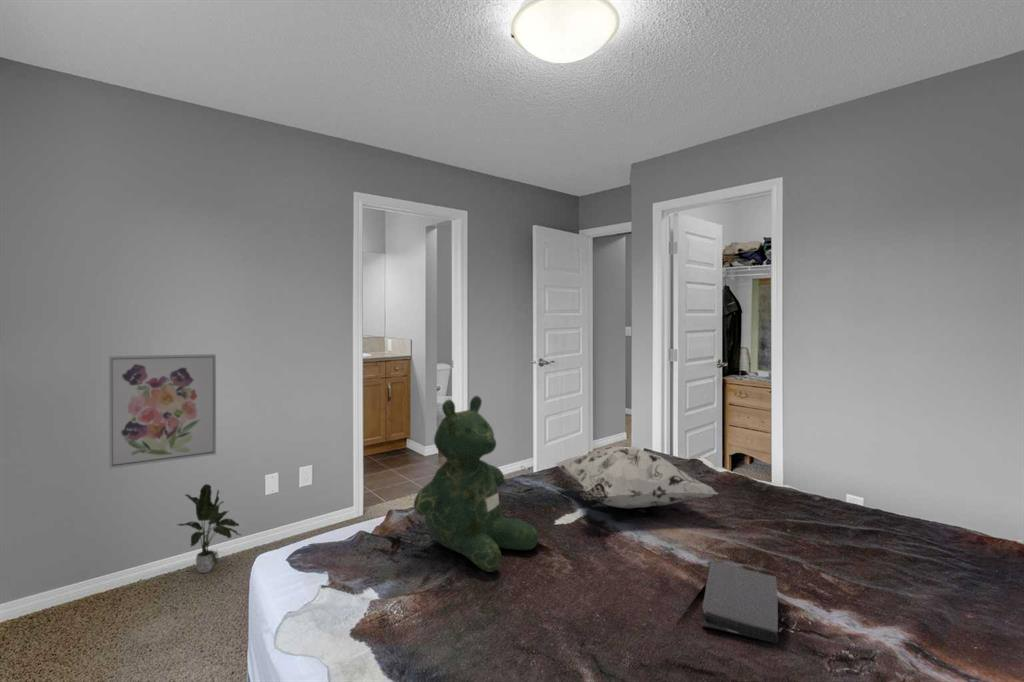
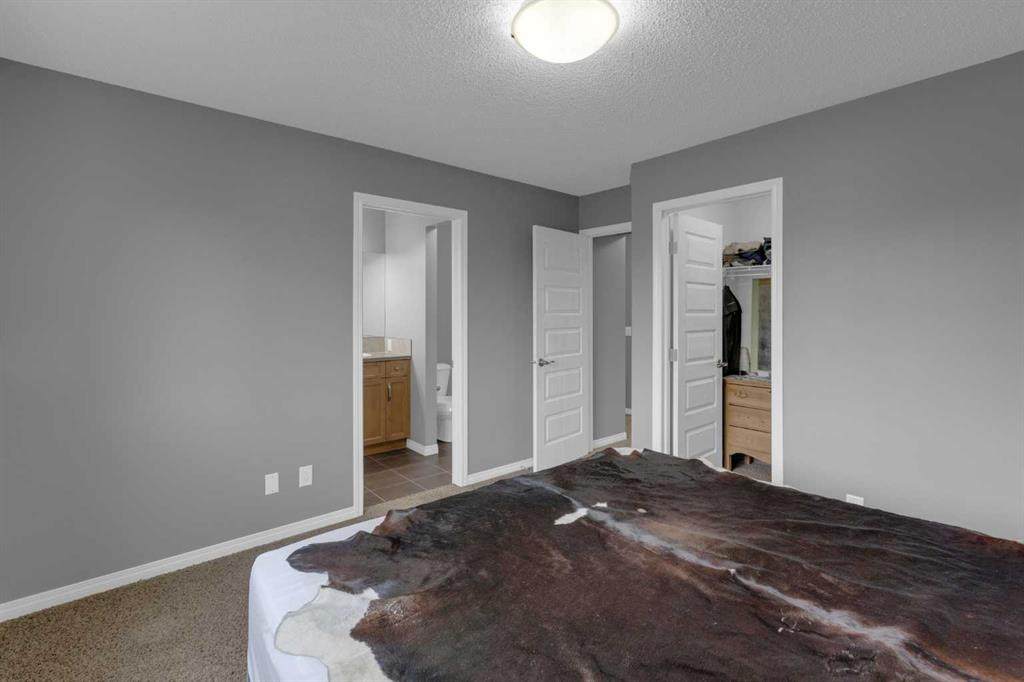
- book [701,559,779,645]
- wall art [108,353,217,470]
- potted plant [176,483,243,574]
- decorative pillow [553,445,719,510]
- teddy bear [413,395,539,573]
